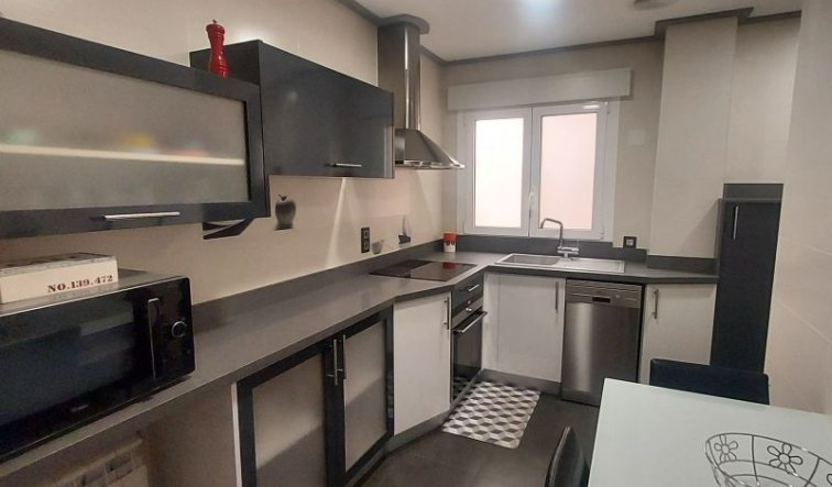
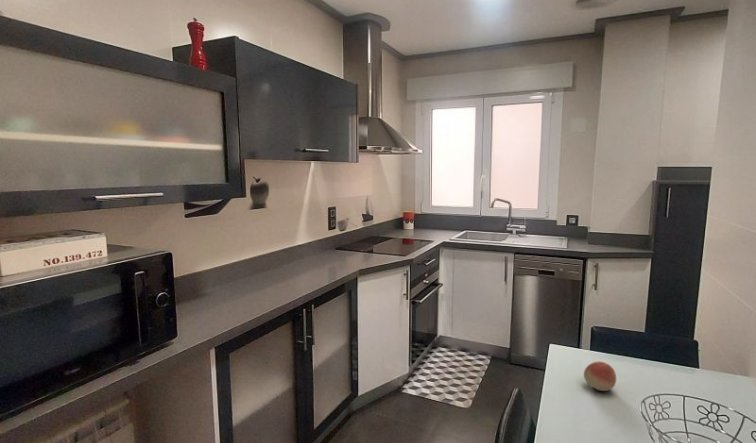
+ fruit [583,360,617,392]
